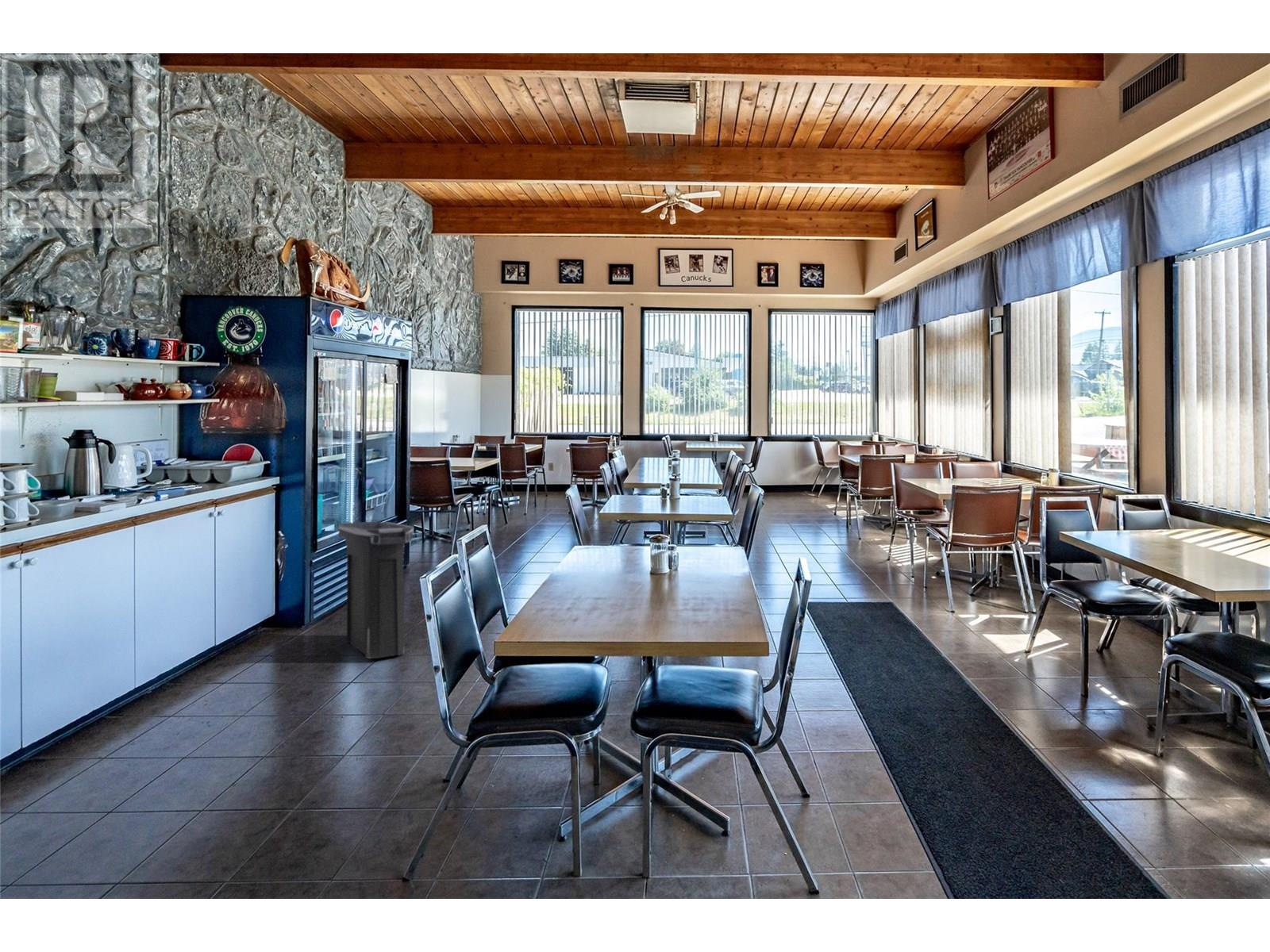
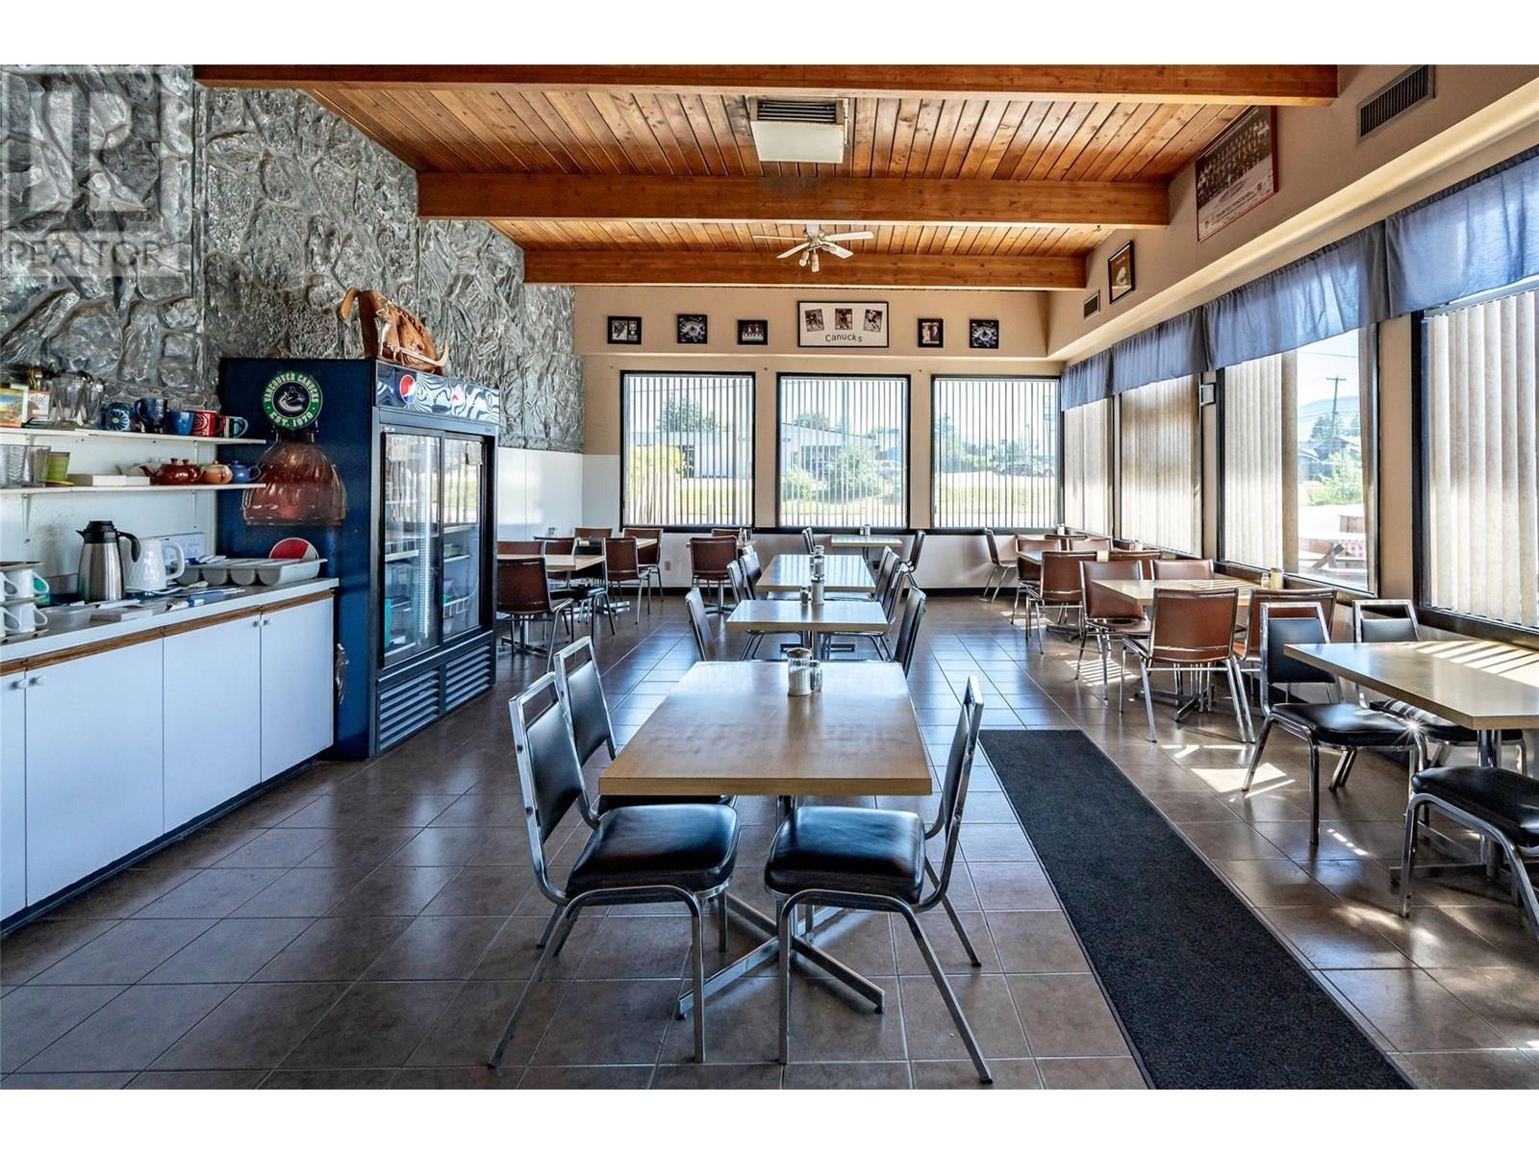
- trash can [338,521,414,659]
